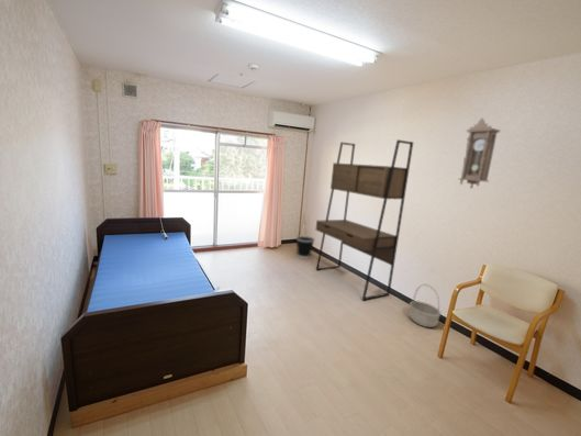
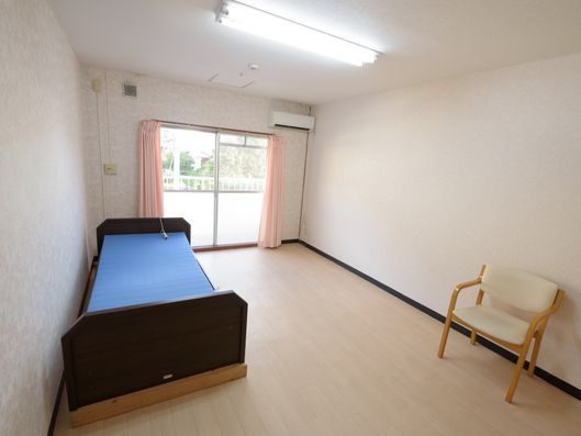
- wastebasket [295,235,316,259]
- basket [407,283,442,328]
- desk [314,138,414,301]
- pendulum clock [457,116,501,190]
